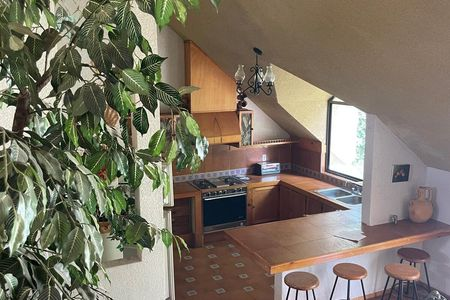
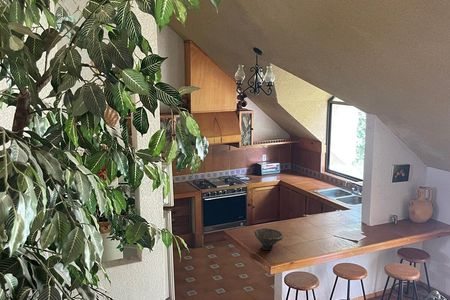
+ bowl [253,227,284,251]
